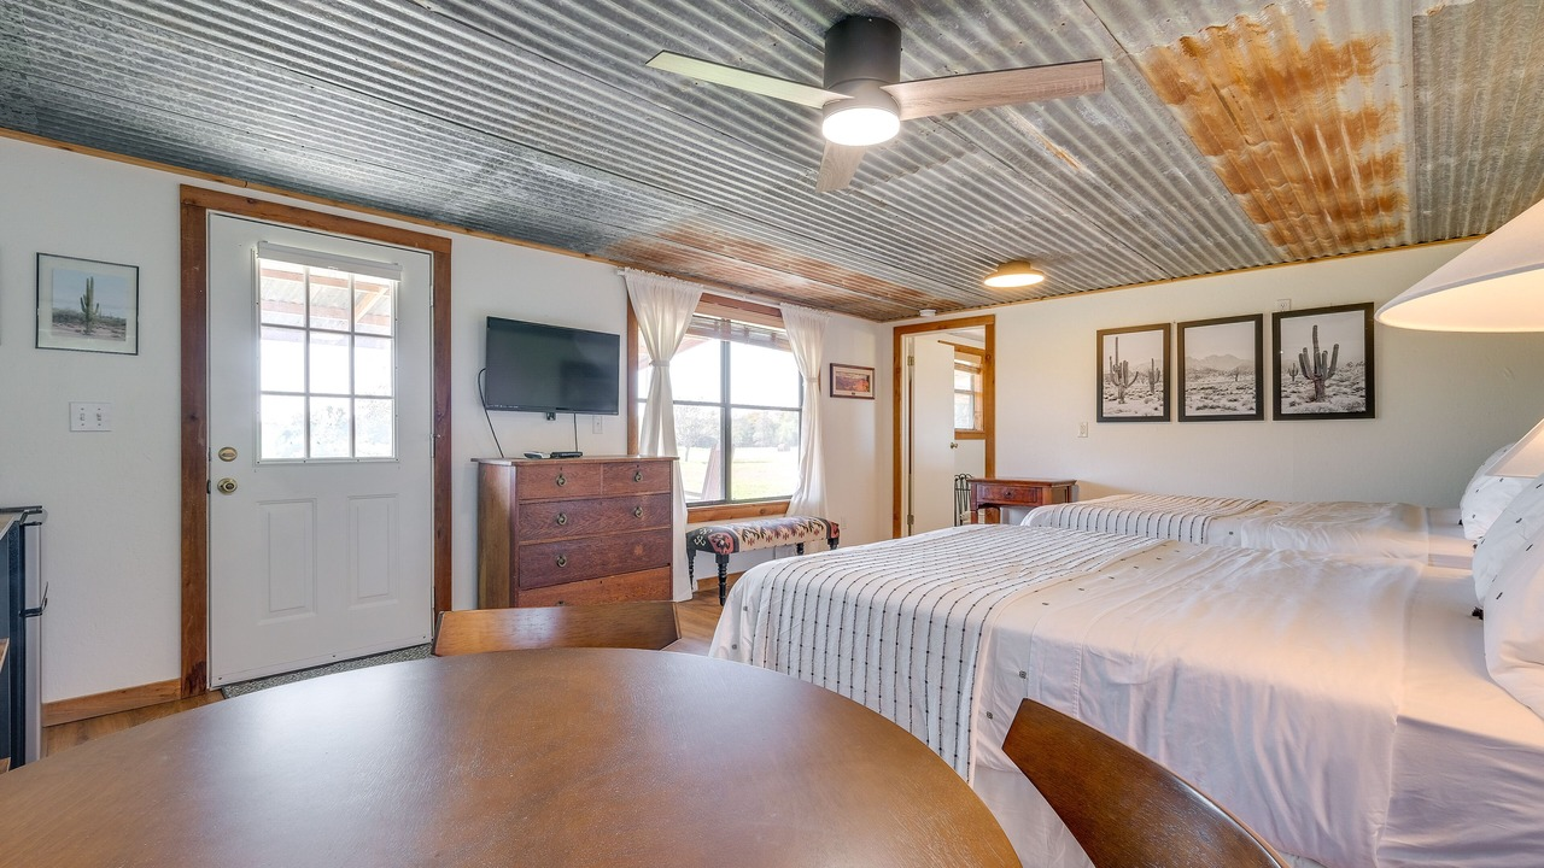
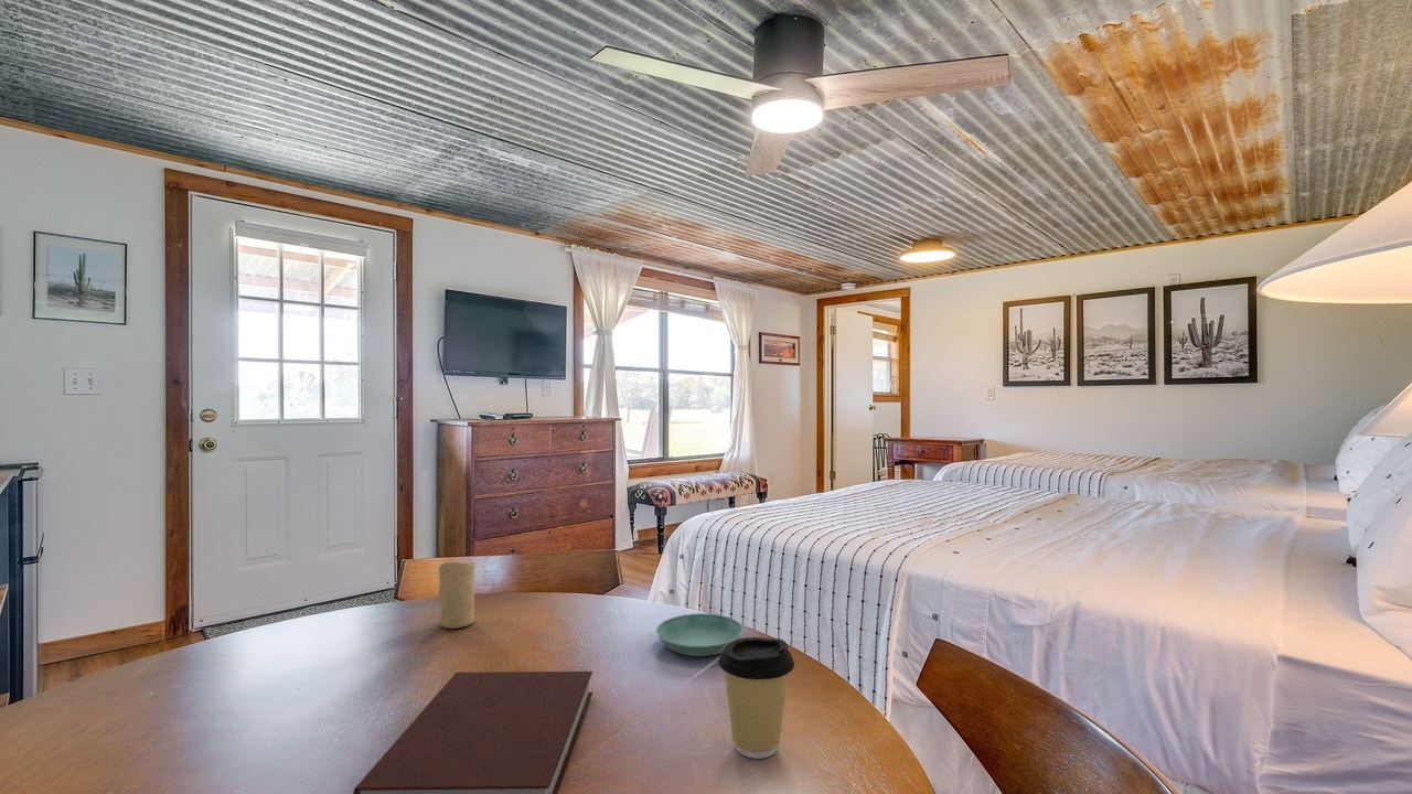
+ notebook [352,670,593,794]
+ coffee cup [717,636,795,760]
+ saucer [655,612,745,657]
+ candle [438,558,477,630]
